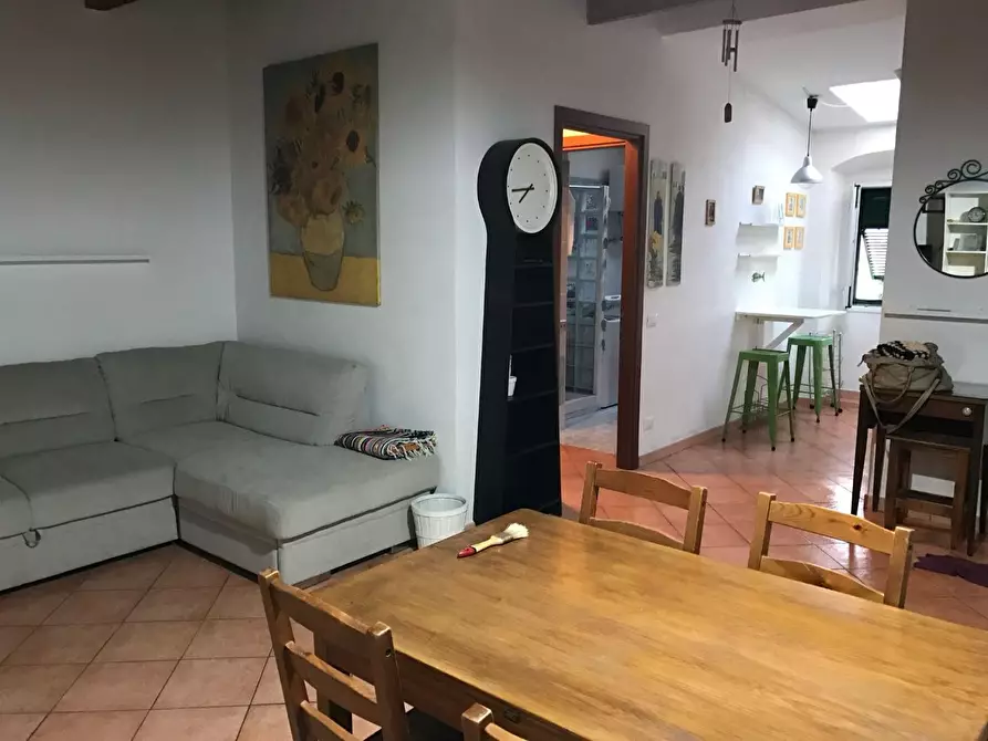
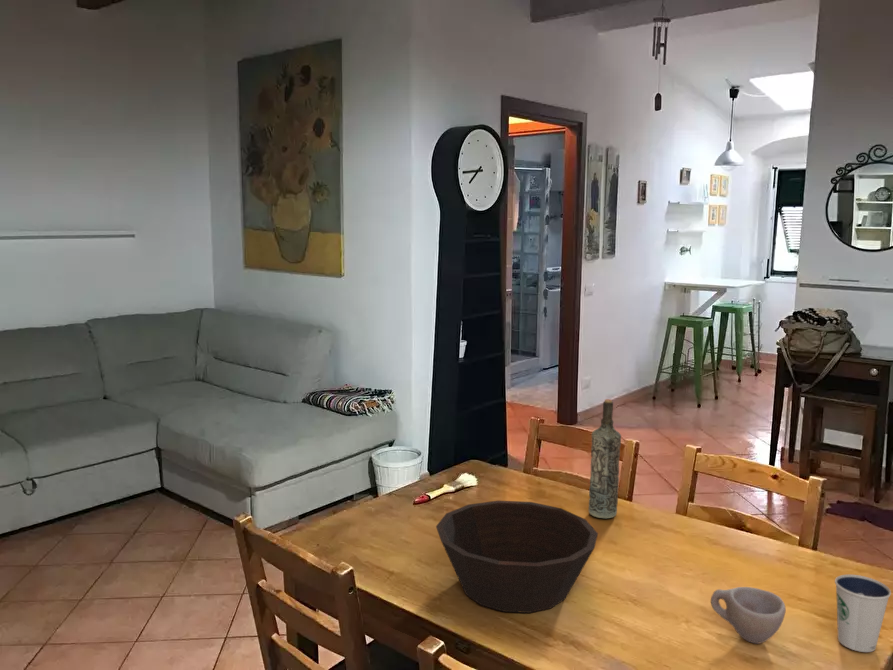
+ bottle [588,398,622,519]
+ dixie cup [834,574,892,653]
+ cup [710,586,787,645]
+ bowl [435,500,599,614]
